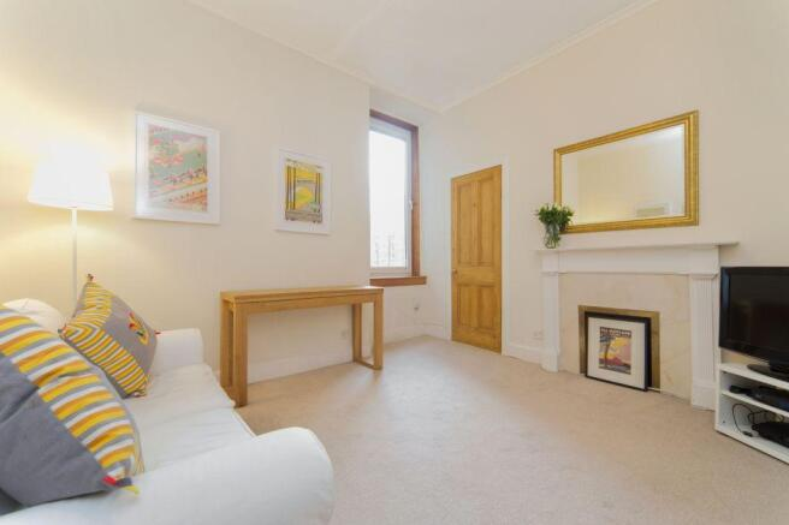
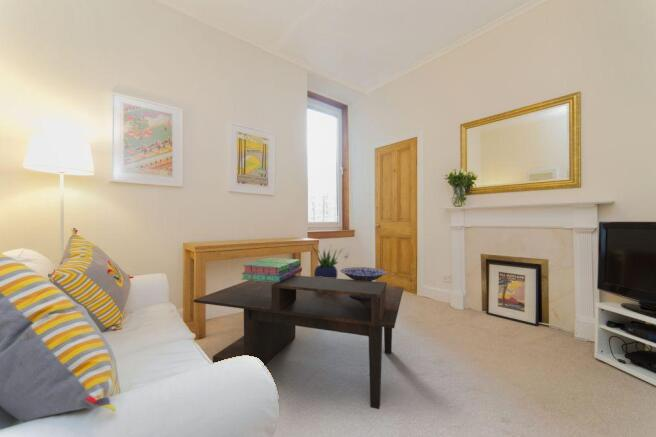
+ potted plant [311,245,344,279]
+ coffee table [193,274,404,410]
+ decorative bowl [339,266,388,300]
+ stack of books [240,257,303,282]
